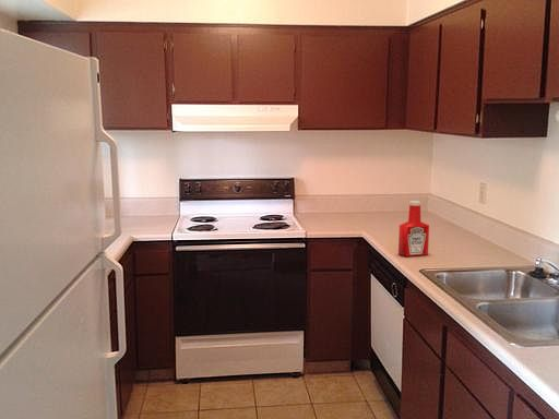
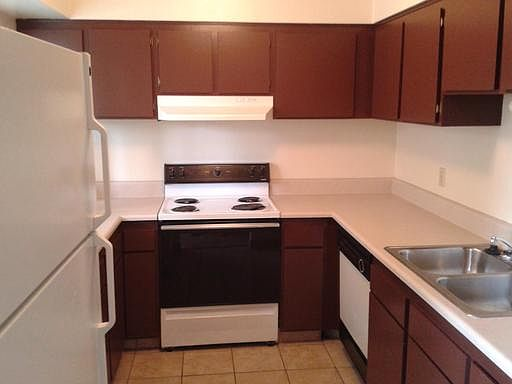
- soap bottle [397,200,430,258]
